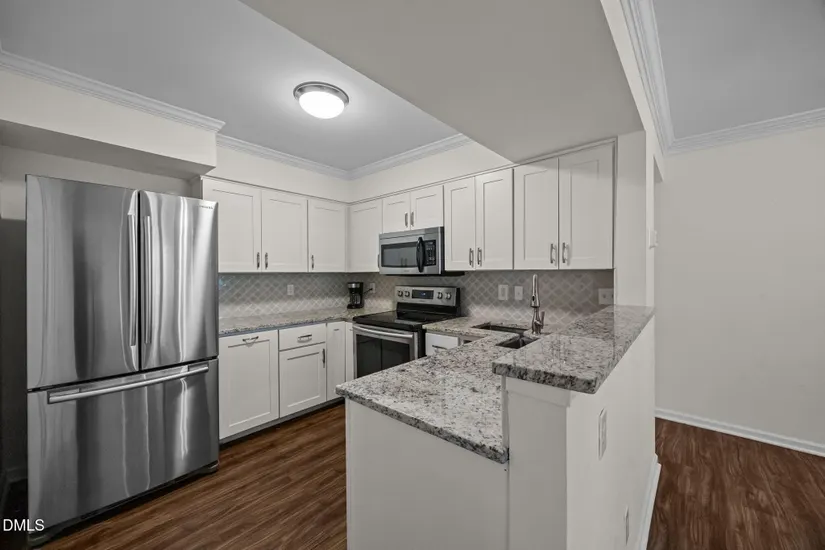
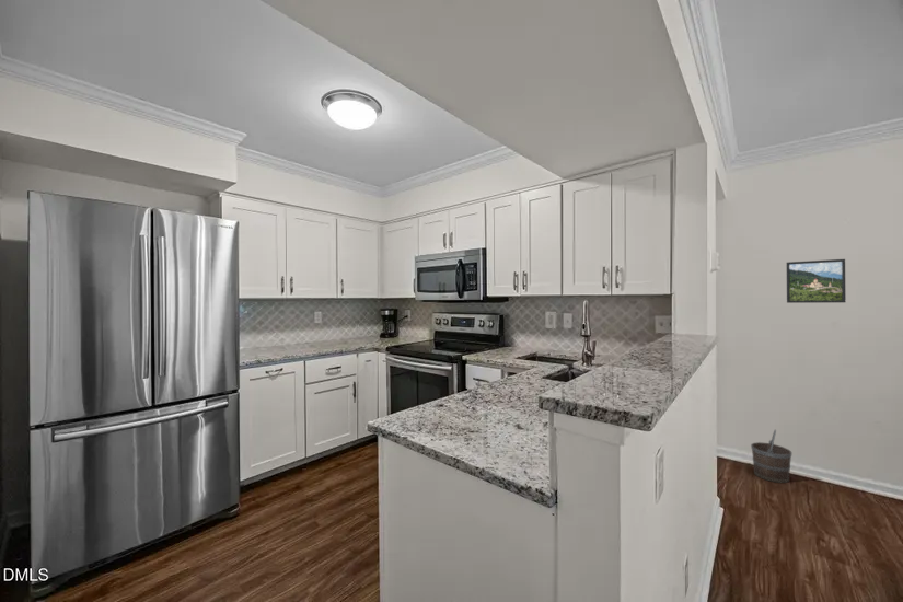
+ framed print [786,258,847,304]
+ bucket [750,429,794,484]
